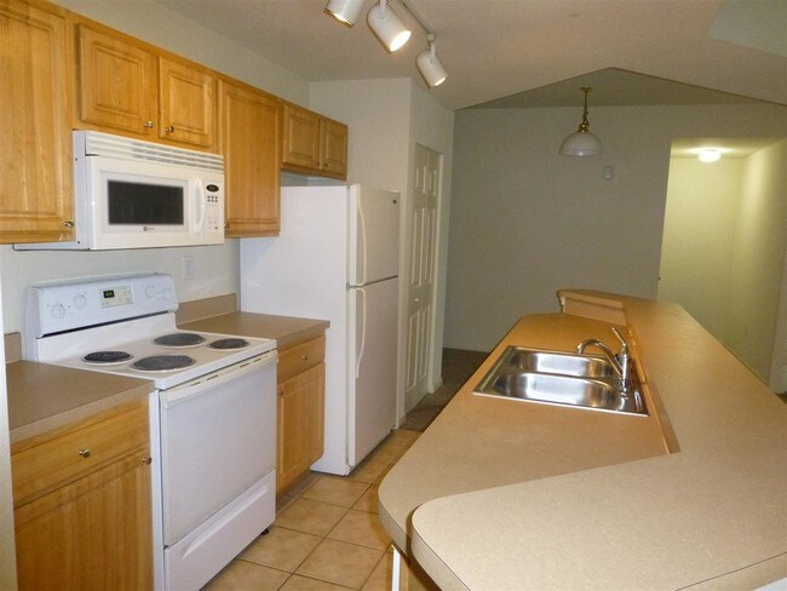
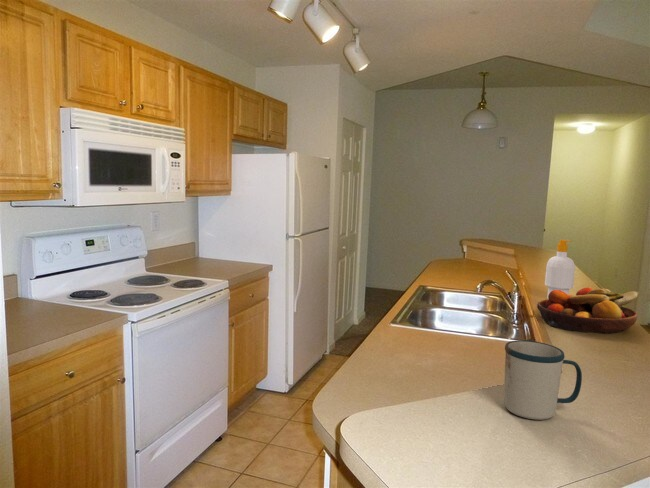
+ fruit bowl [536,286,640,335]
+ soap bottle [544,239,576,299]
+ mug [503,339,583,421]
